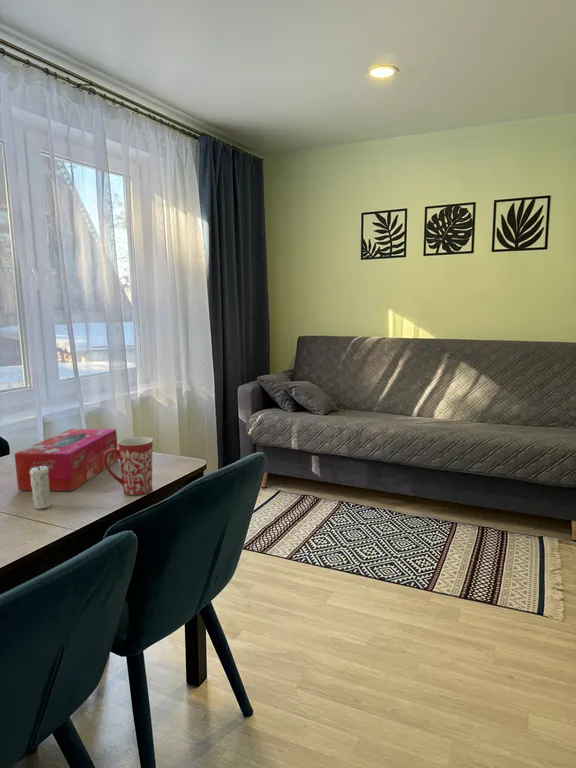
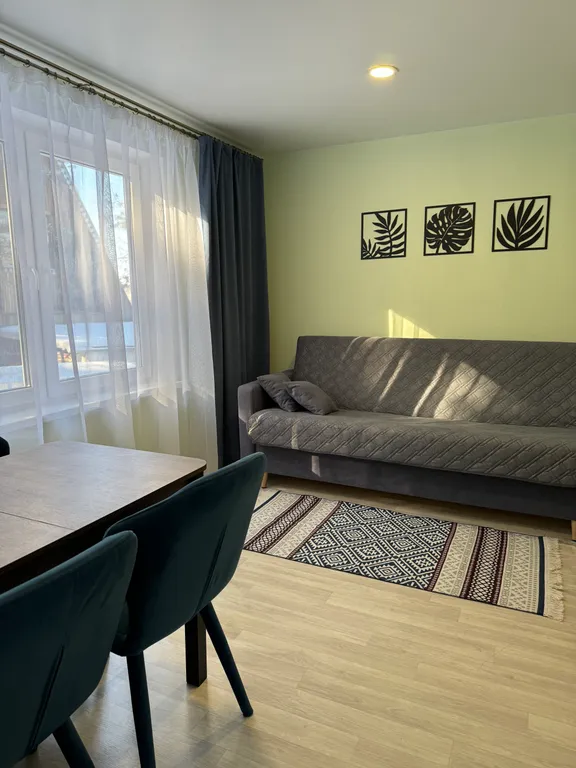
- tissue box [14,428,119,492]
- candle [30,466,52,510]
- mug [103,436,154,496]
